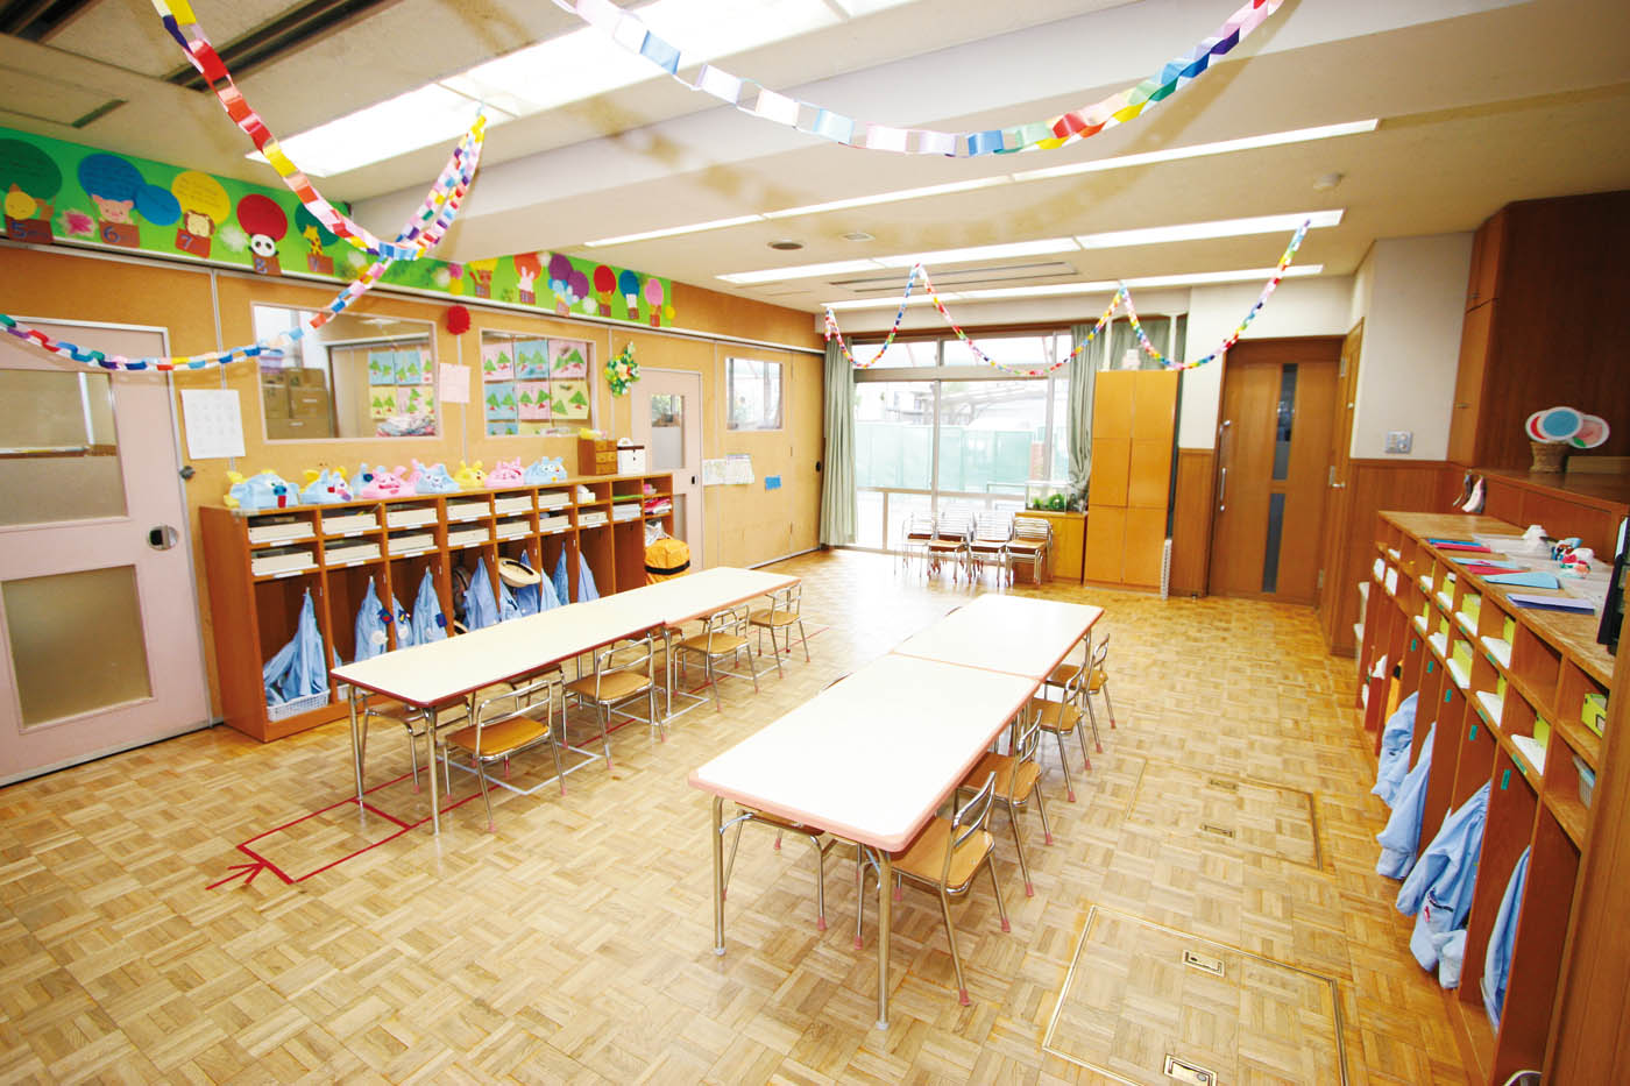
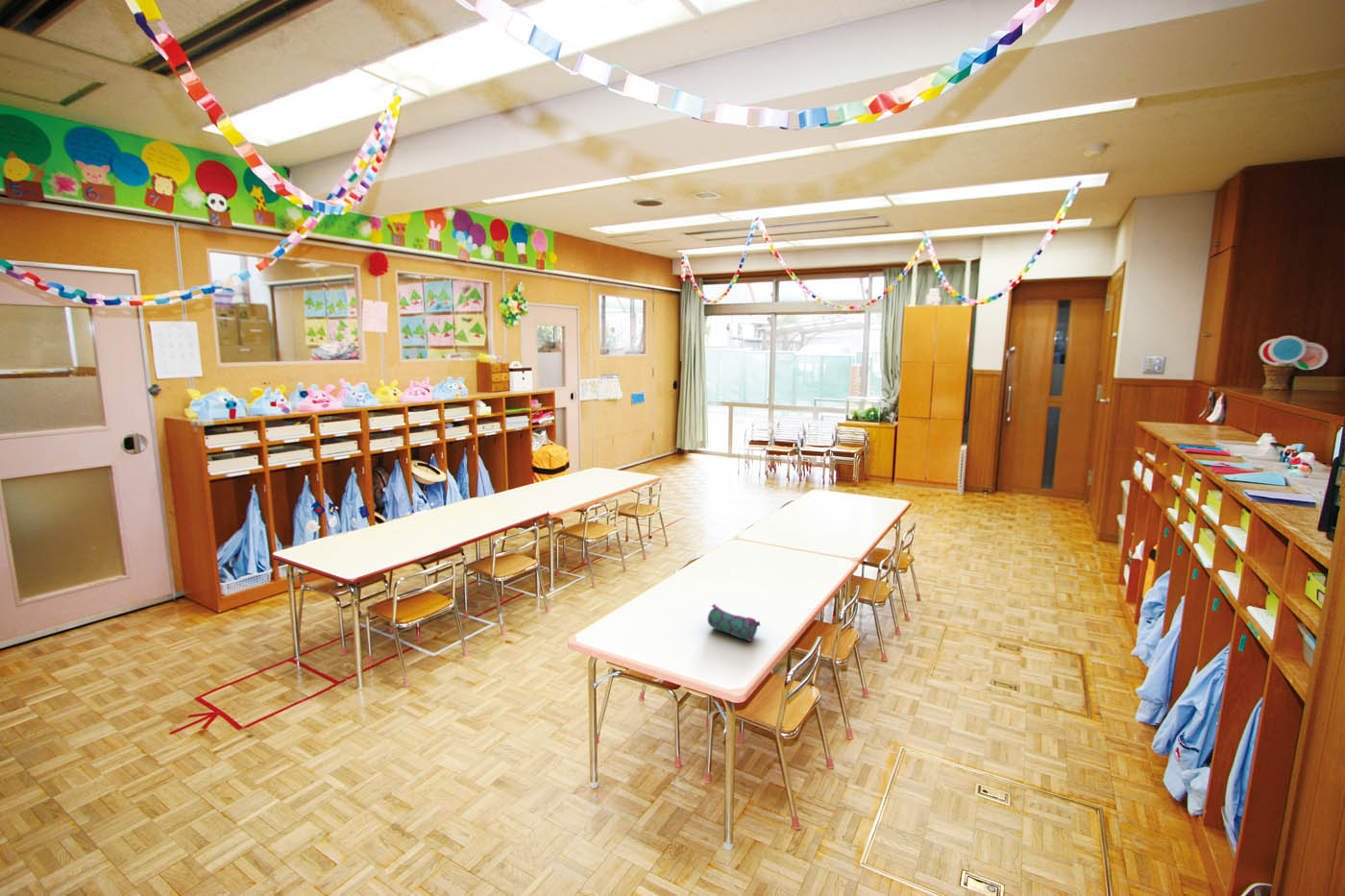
+ pencil case [707,603,761,642]
